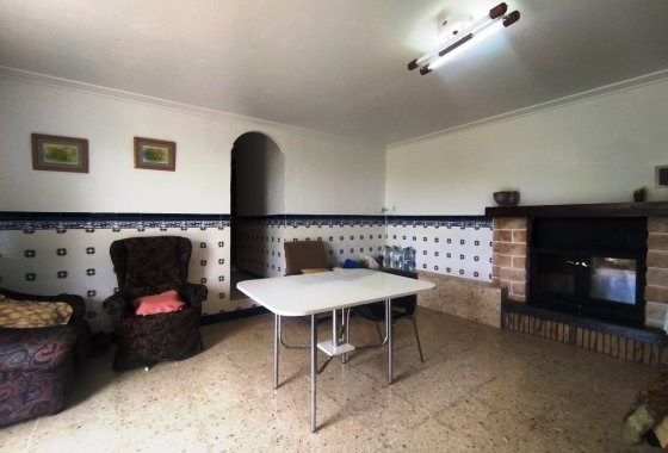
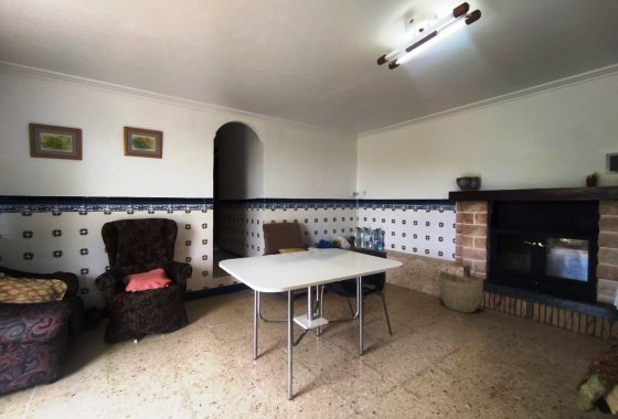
+ woven basket [437,262,484,314]
